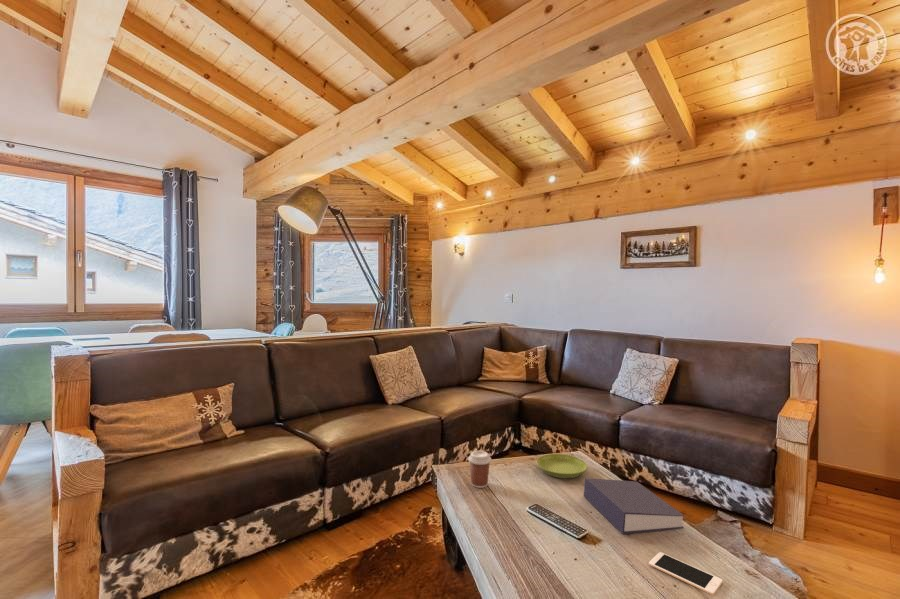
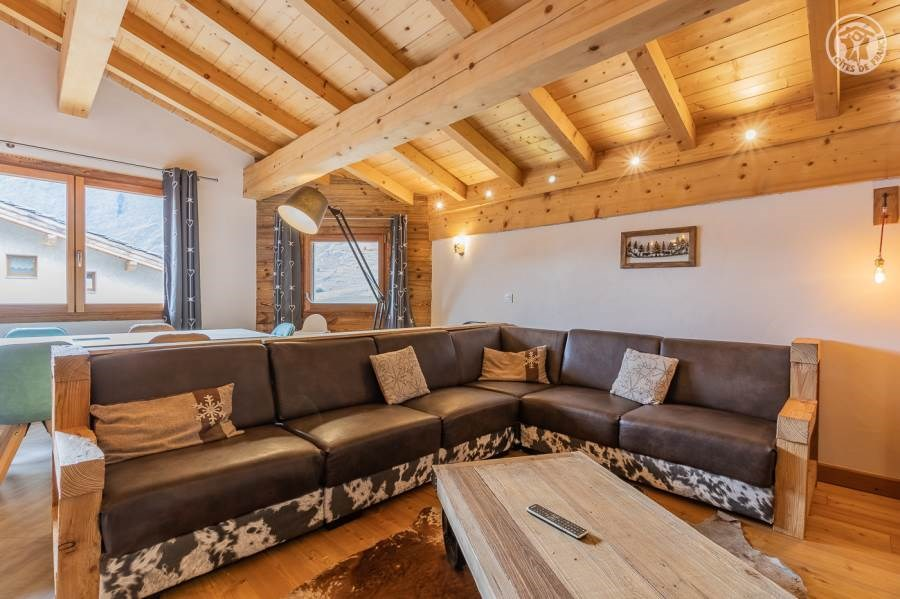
- cell phone [648,551,724,596]
- coffee cup [467,450,492,489]
- saucer [536,453,588,479]
- book [583,477,685,535]
